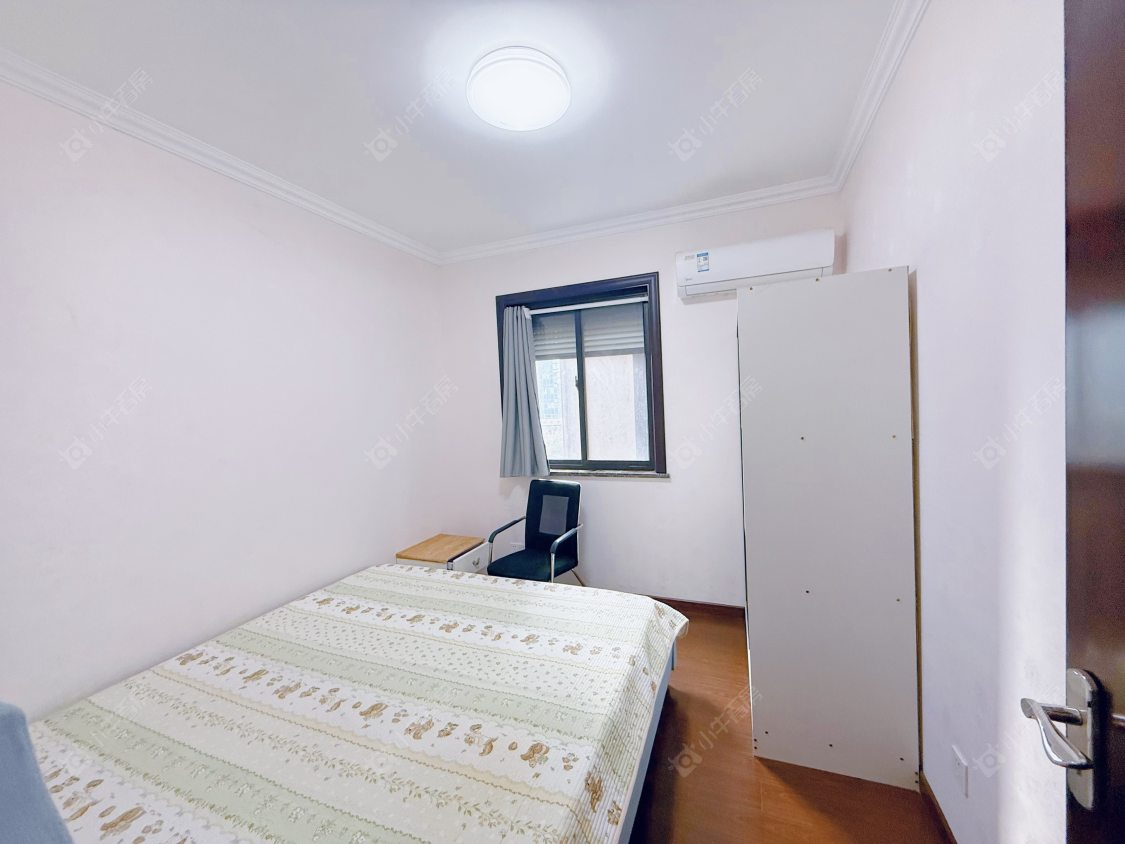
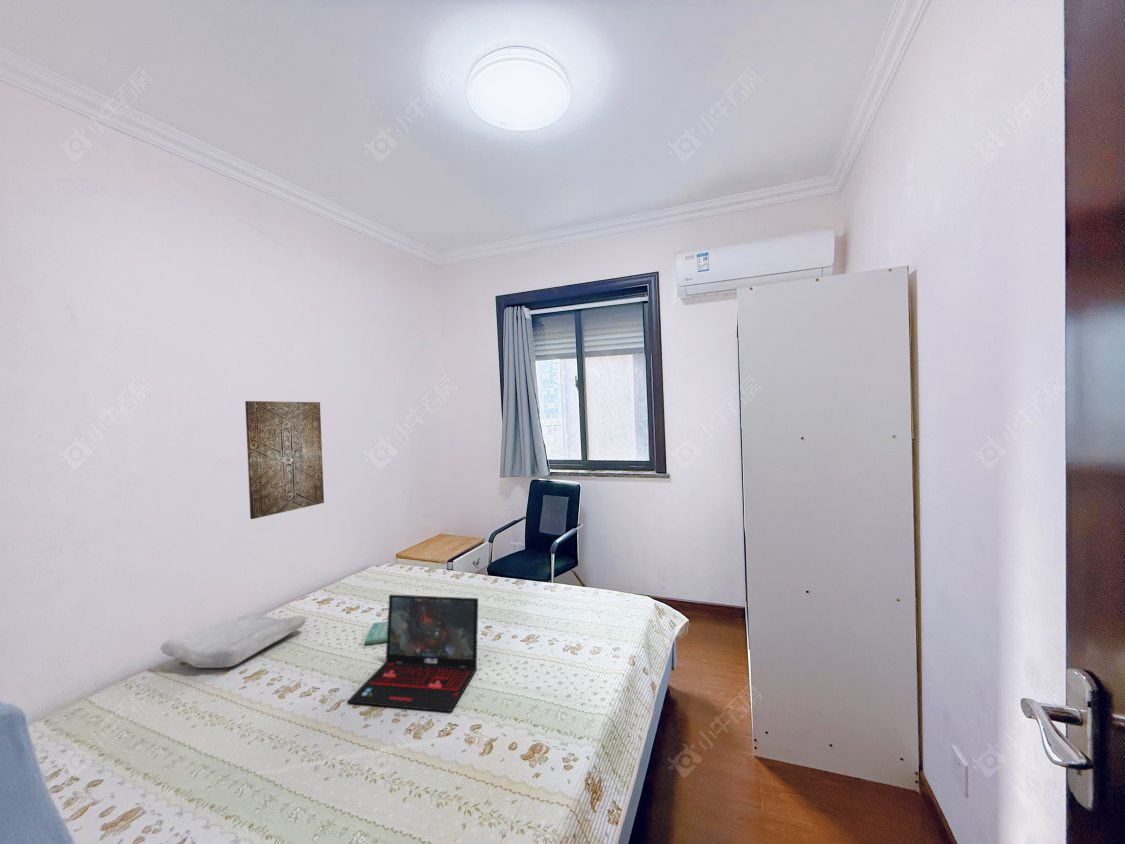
+ wall art [244,400,325,520]
+ book [364,620,388,646]
+ soap bar [160,612,307,669]
+ laptop [346,594,479,713]
